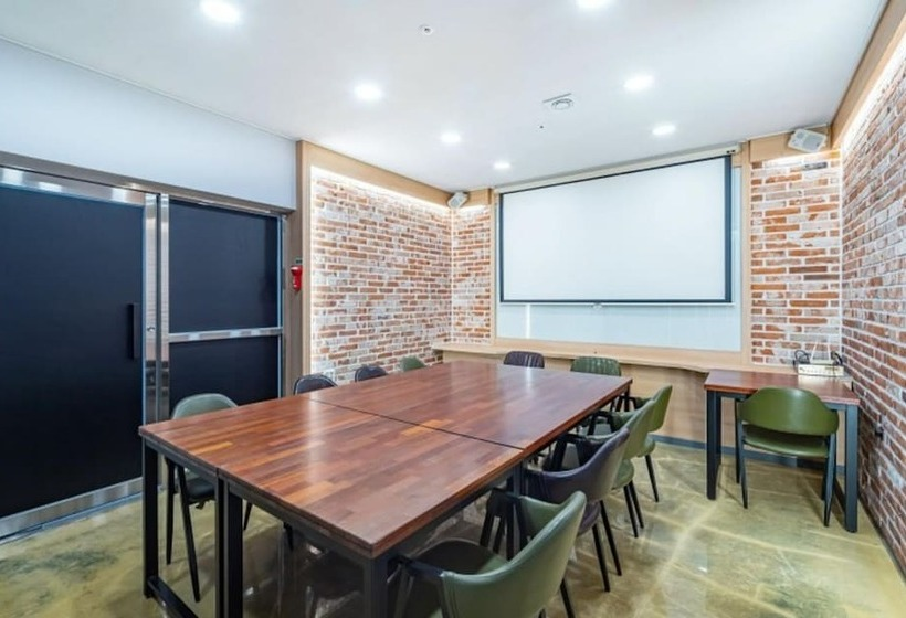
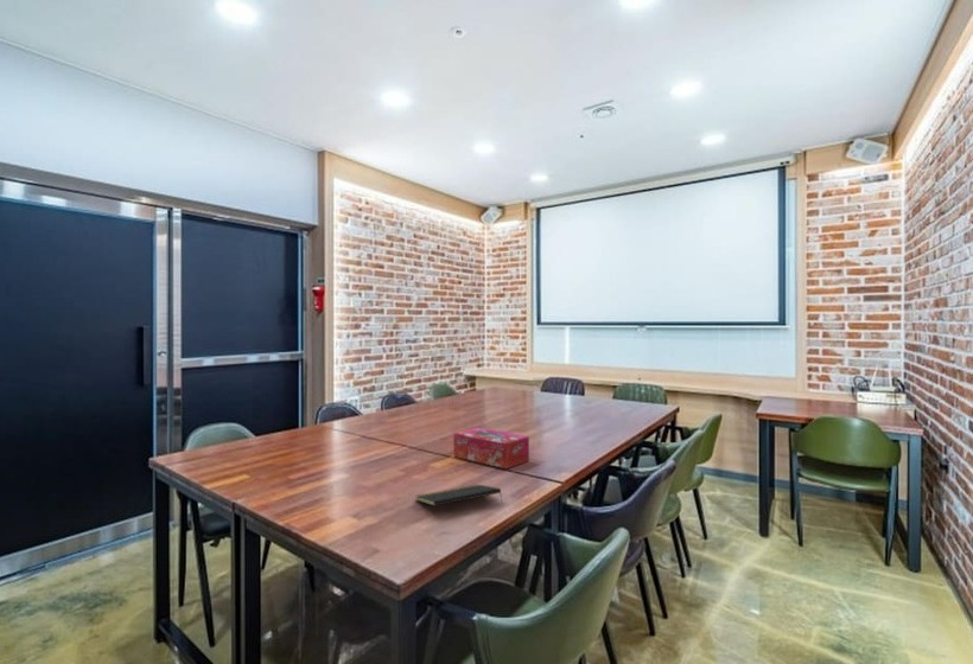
+ tissue box [452,427,530,470]
+ notepad [414,483,503,507]
